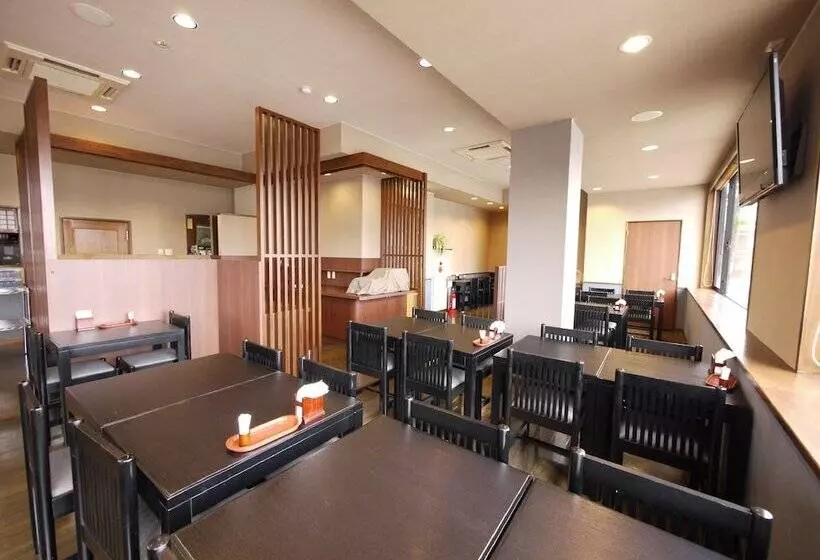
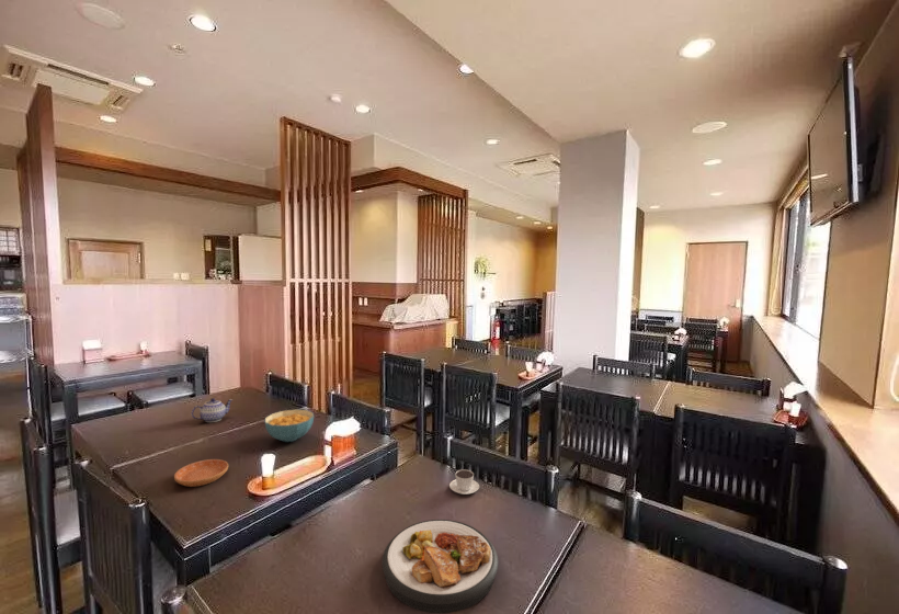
+ cereal bowl [264,409,315,443]
+ teapot [191,397,234,423]
+ plate [382,519,499,614]
+ teacup [448,468,480,496]
+ saucer [173,458,229,488]
